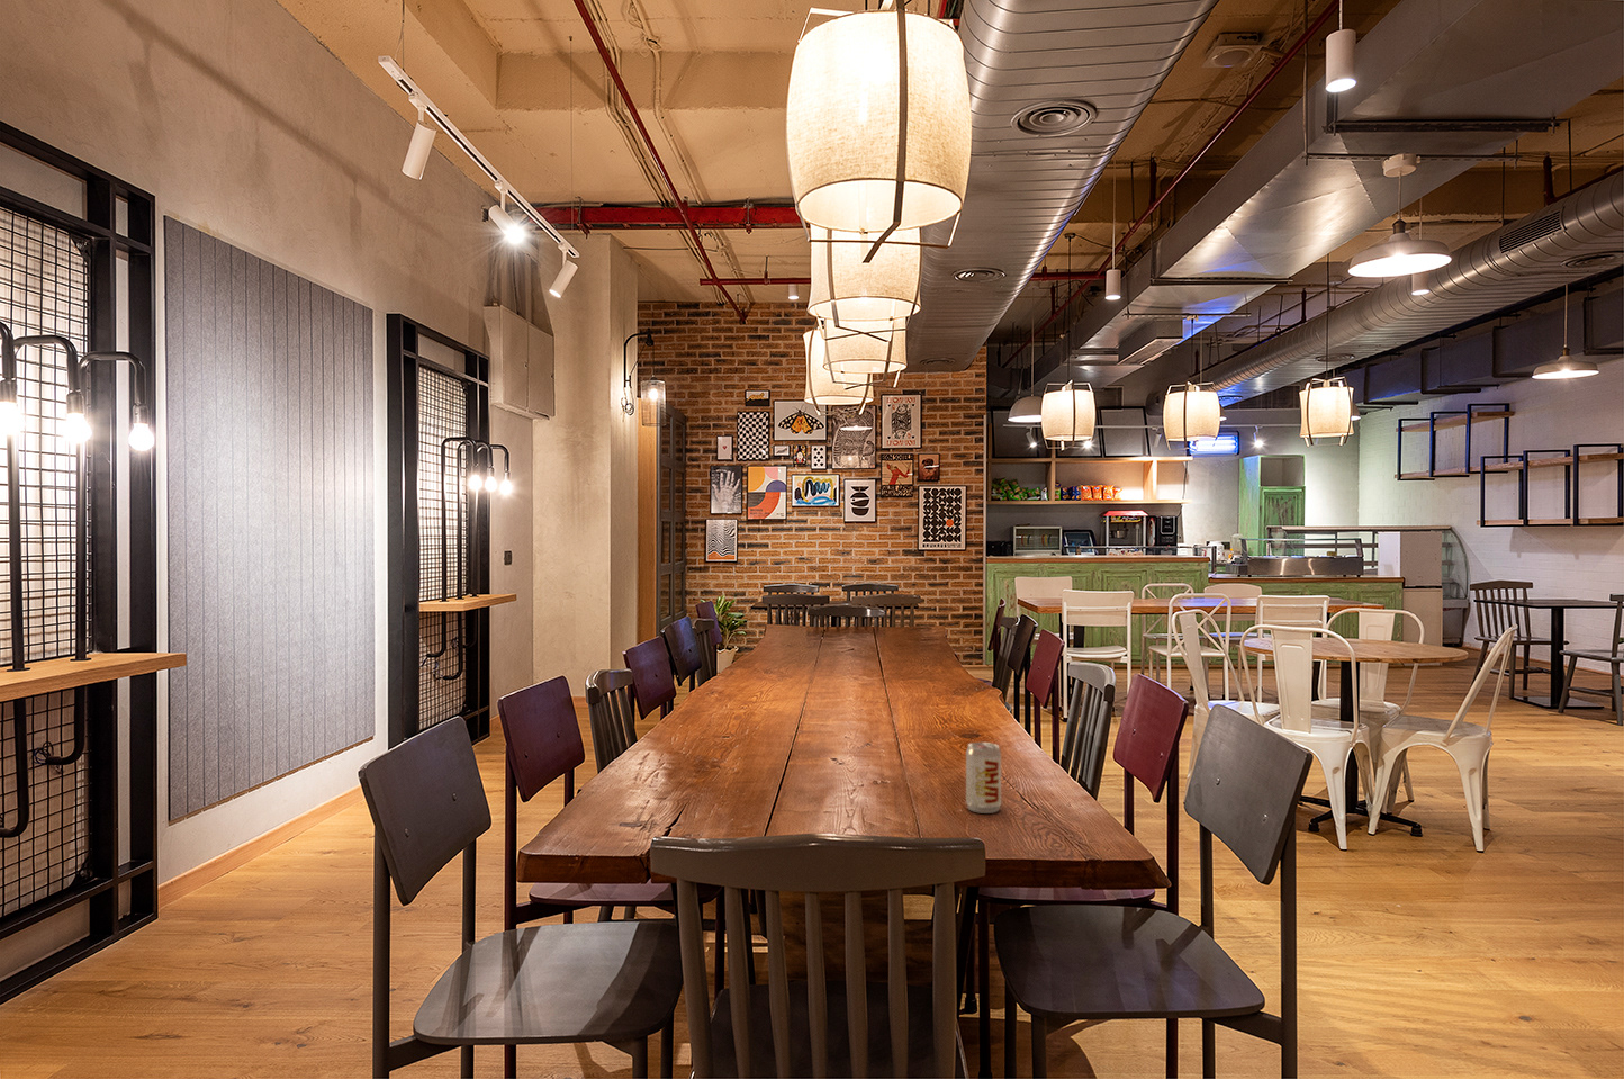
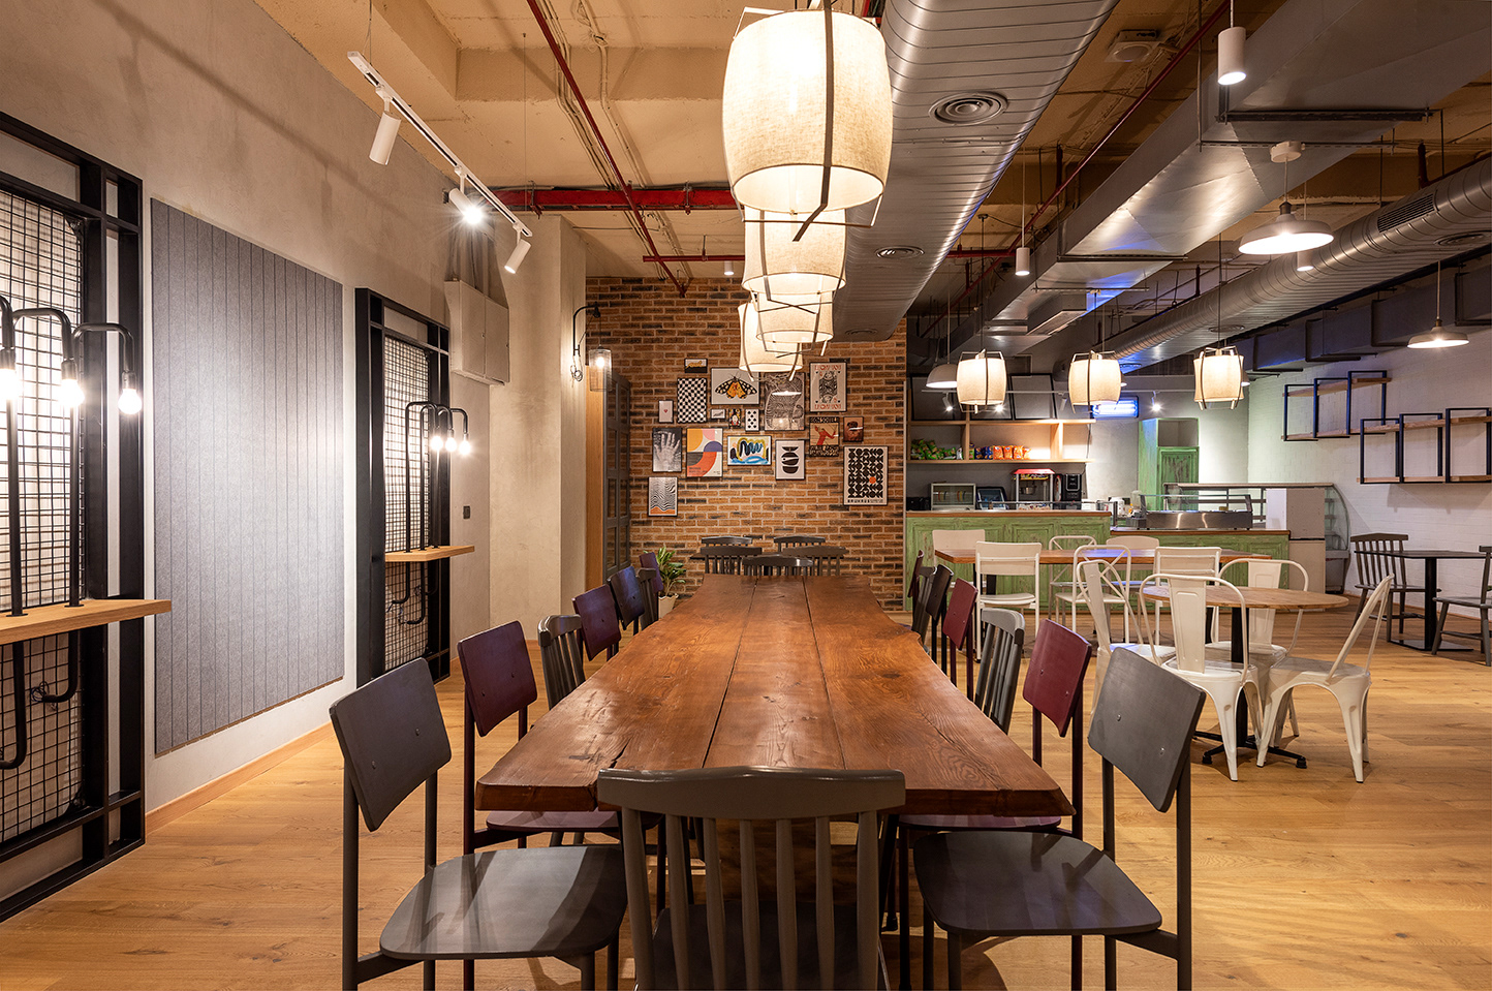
- beverage can [965,742,1002,814]
